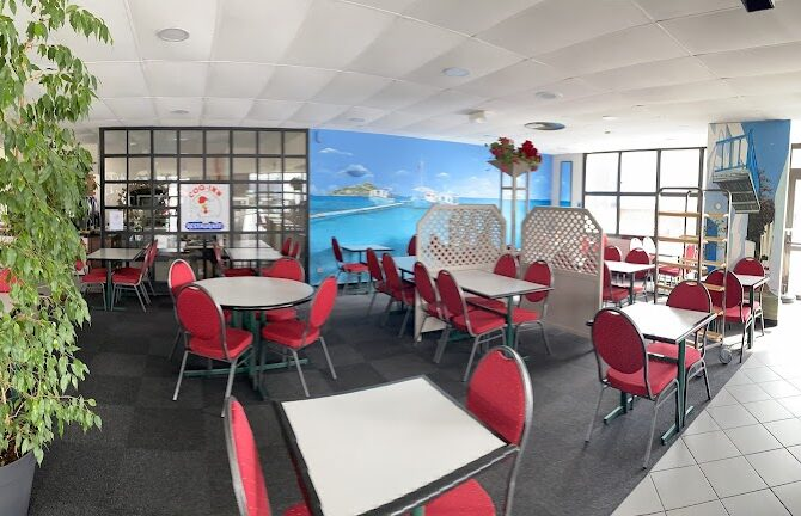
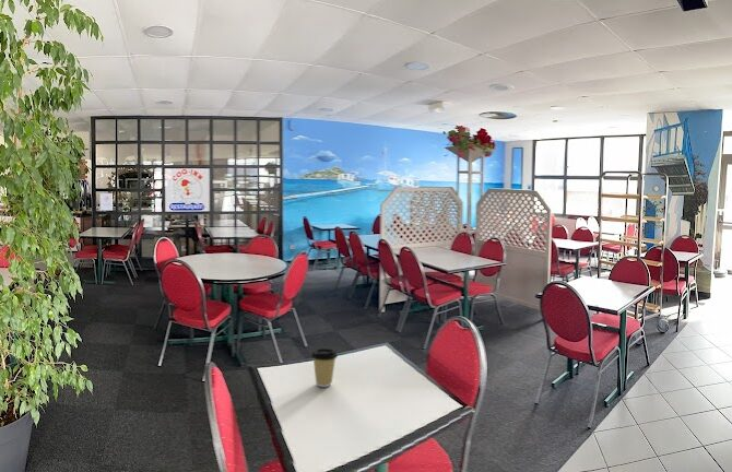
+ coffee cup [310,347,339,388]
